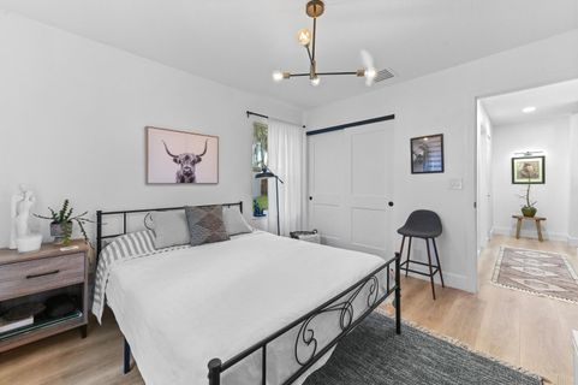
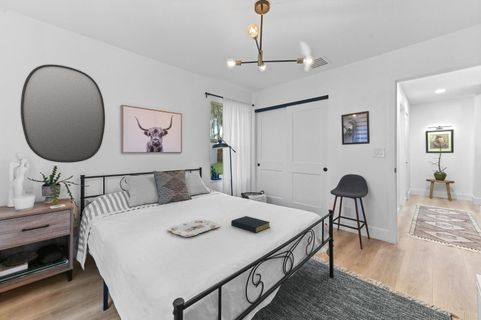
+ home mirror [20,63,106,164]
+ serving tray [167,219,221,238]
+ hardback book [230,215,271,234]
